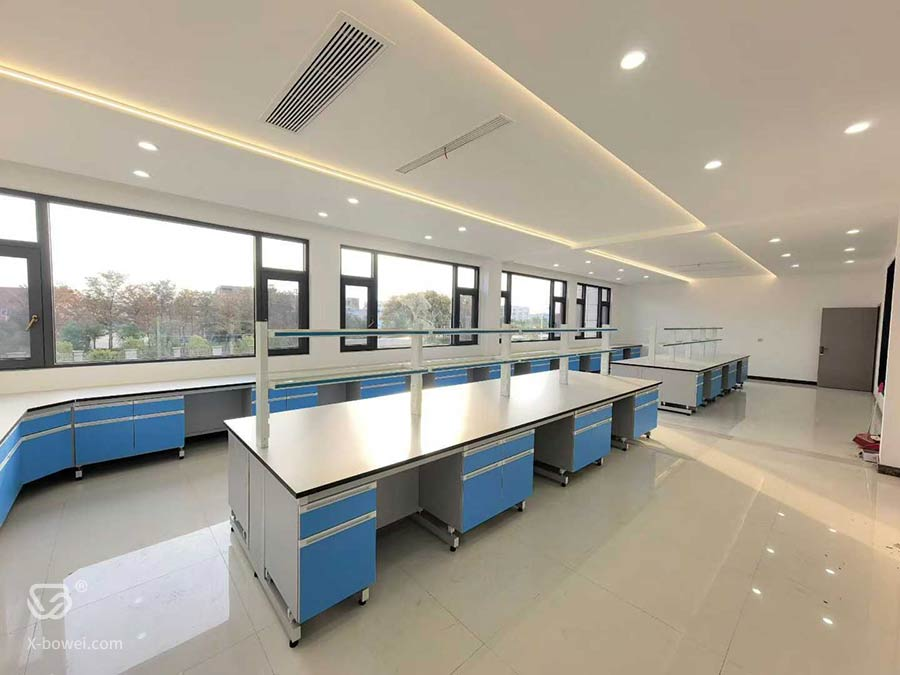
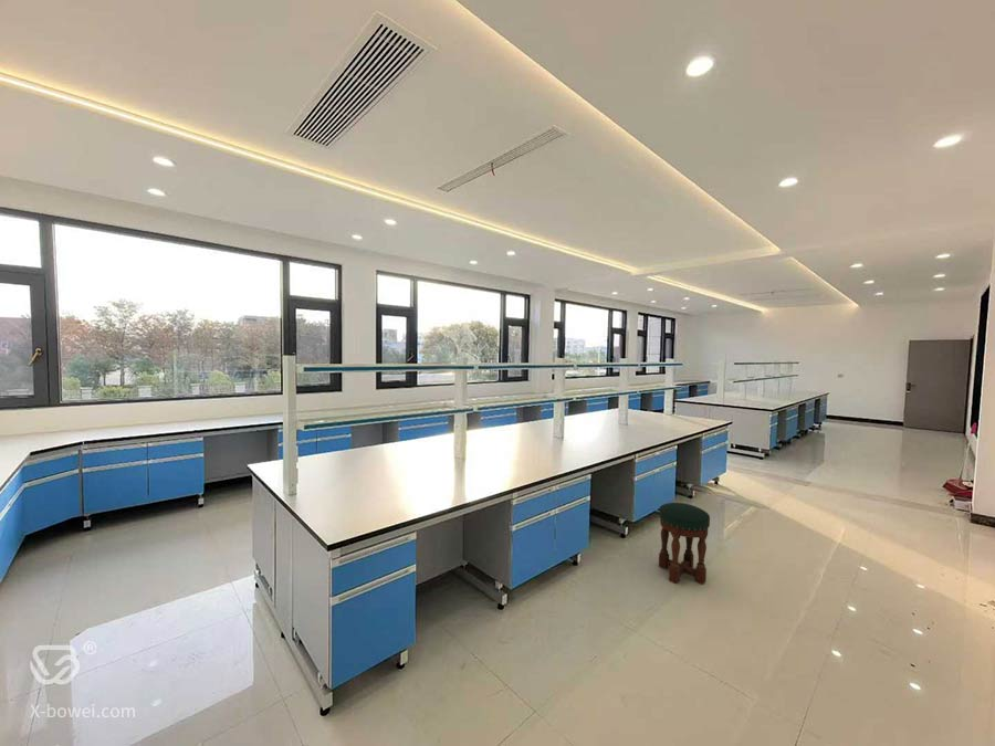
+ stool [658,502,711,586]
